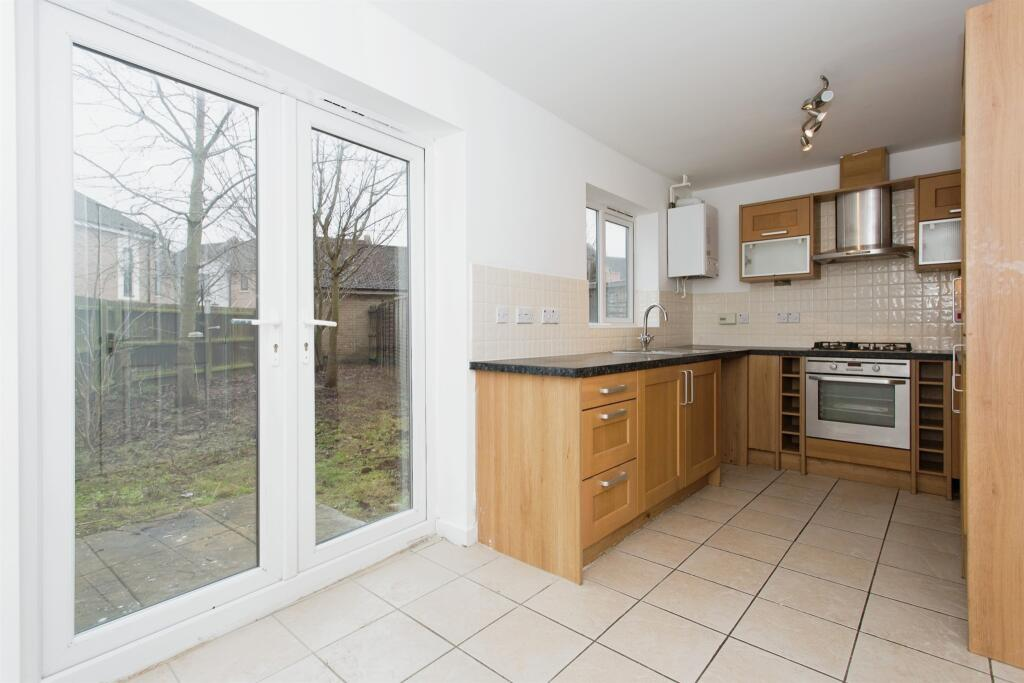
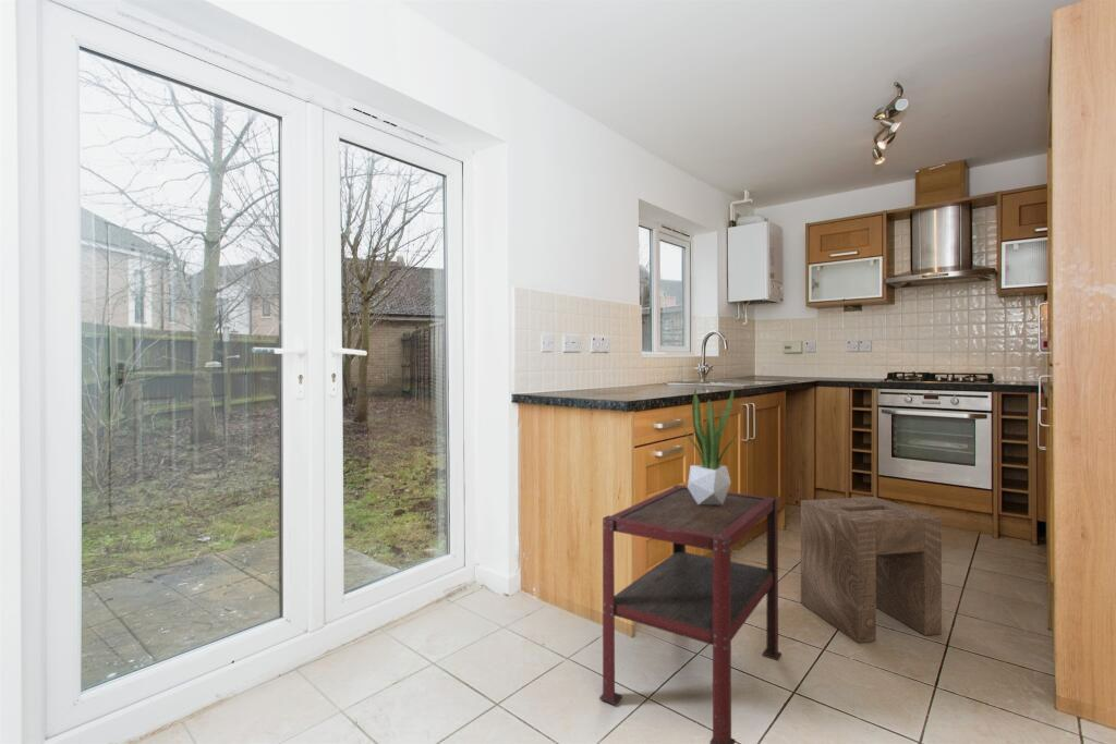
+ side table [598,484,783,744]
+ potted plant [682,387,740,504]
+ stool [800,496,943,644]
